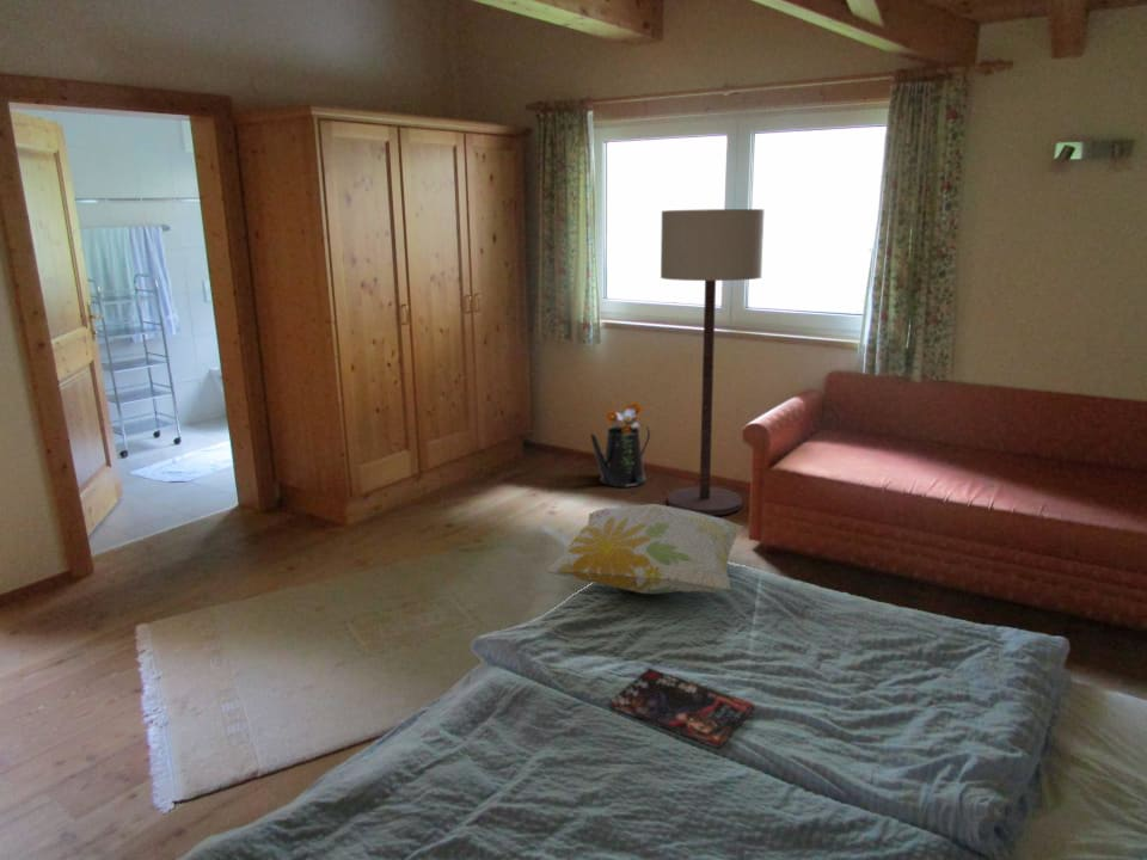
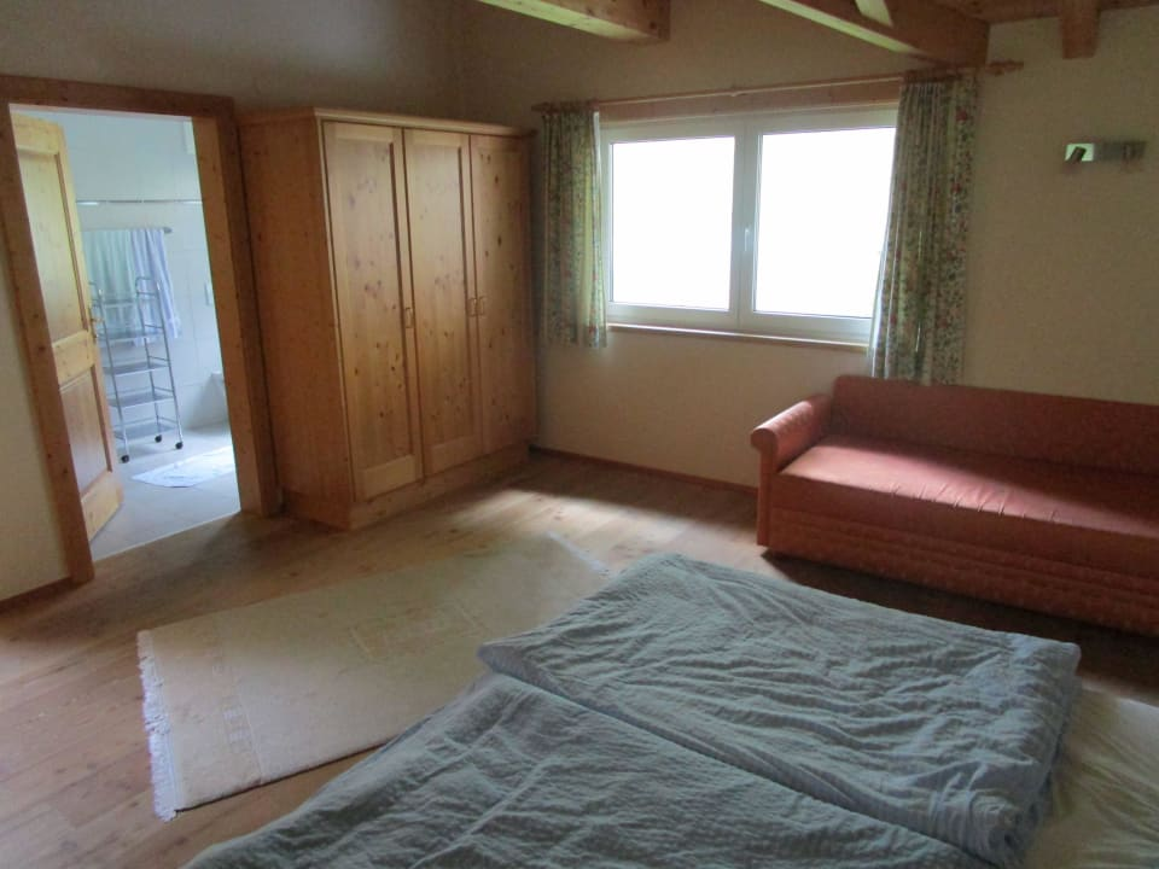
- watering can [589,401,651,489]
- book [608,666,755,750]
- decorative pillow [544,503,744,595]
- floor lamp [660,208,766,517]
